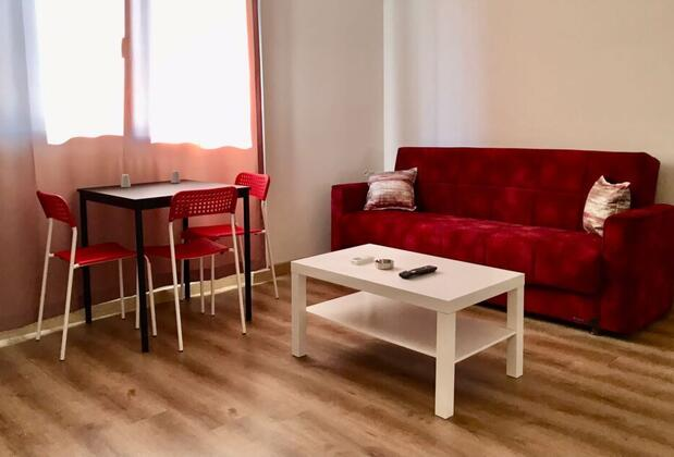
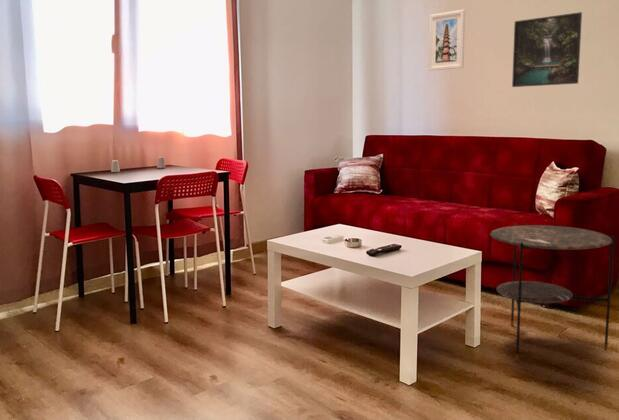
+ side table [489,224,615,362]
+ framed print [428,9,466,72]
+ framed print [511,11,583,88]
